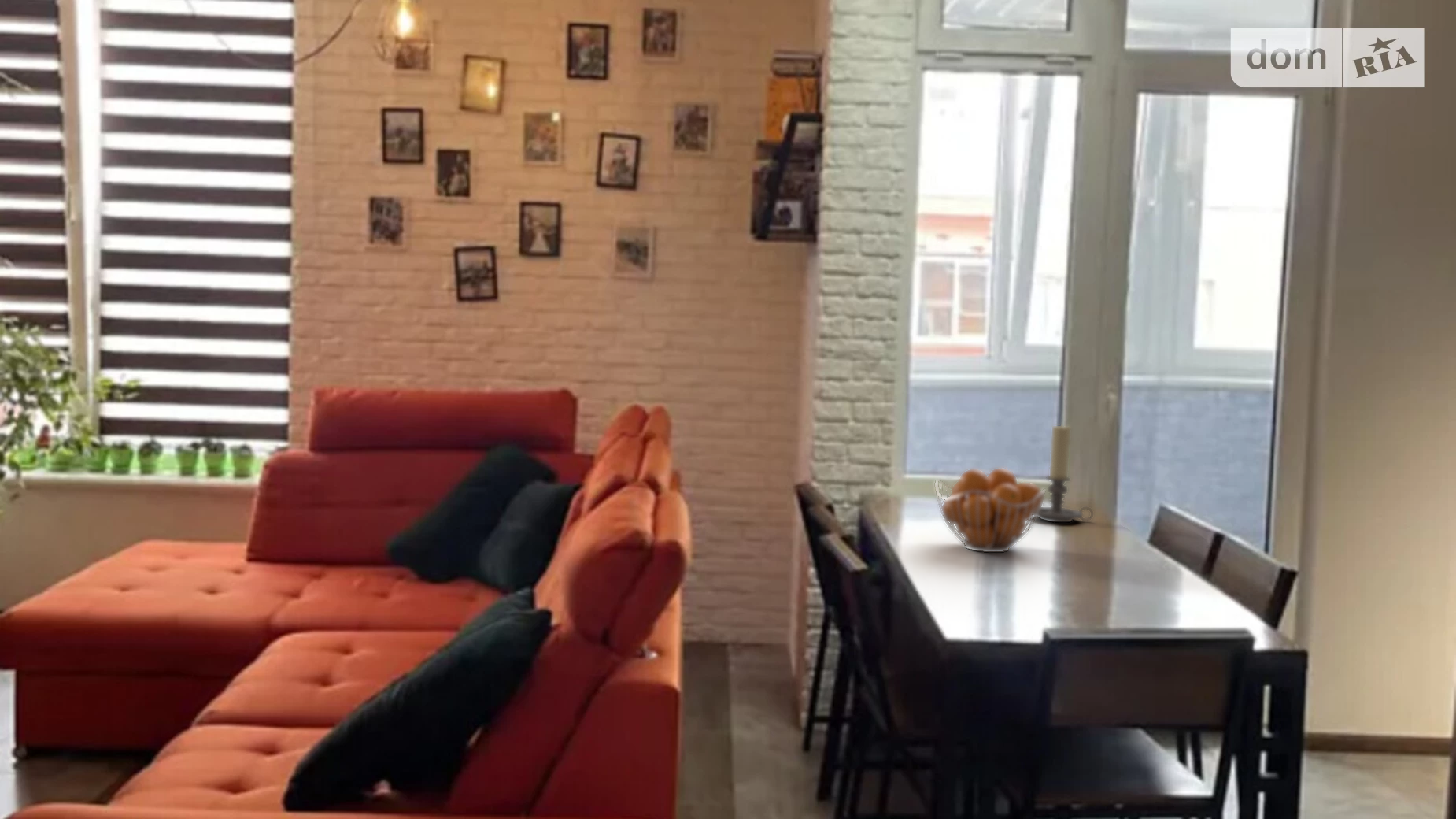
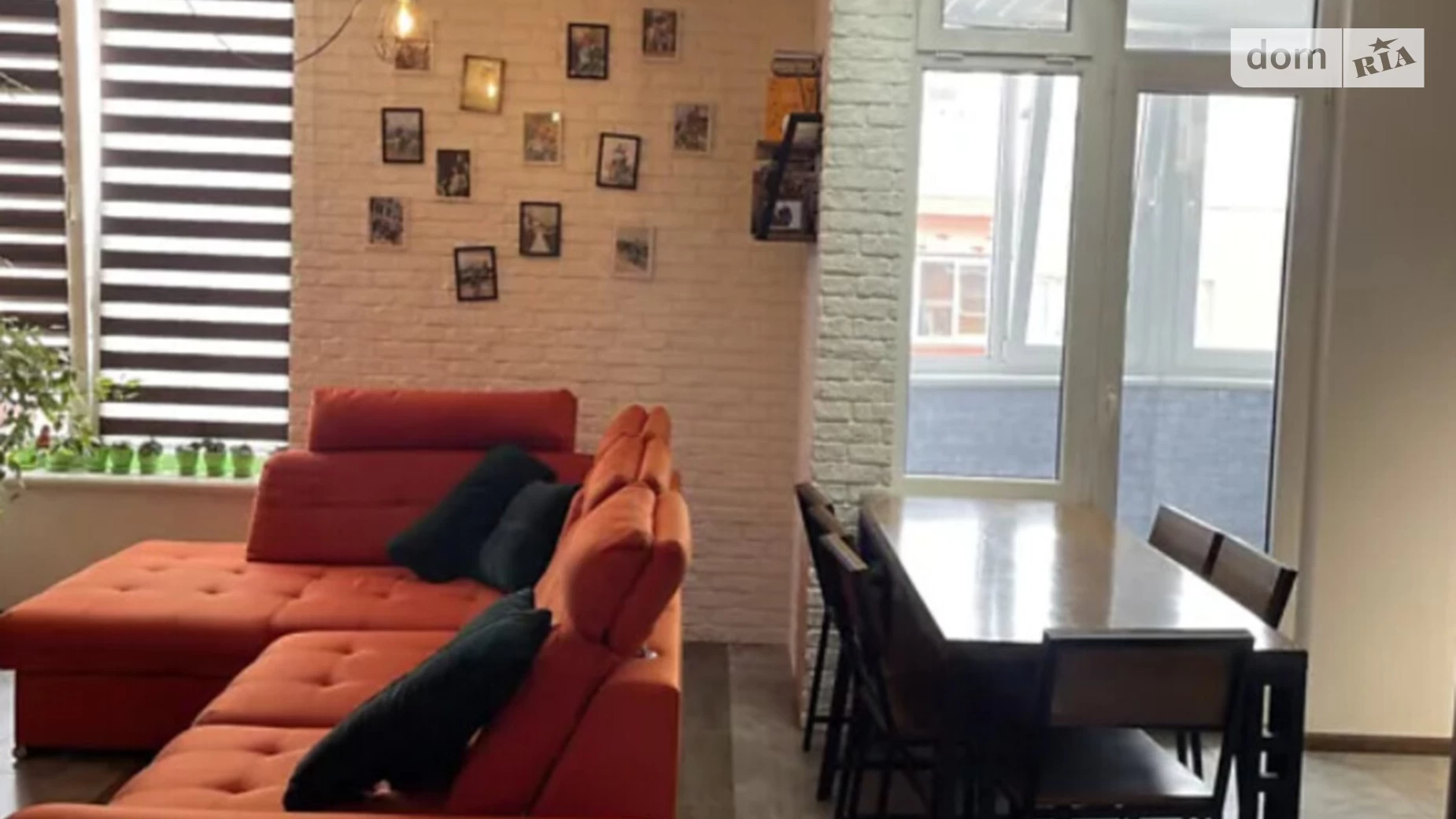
- fruit basket [934,468,1047,553]
- candle holder [1033,424,1094,523]
